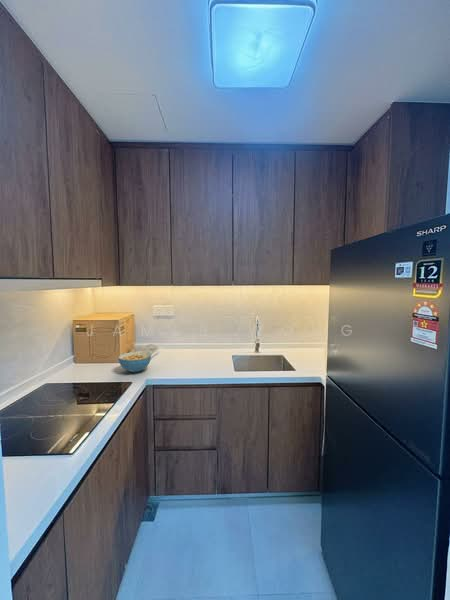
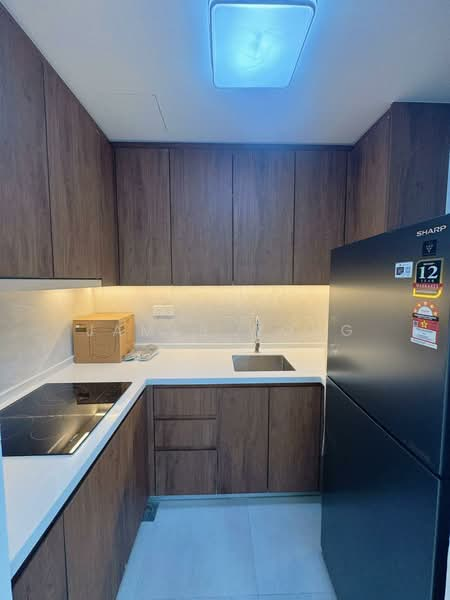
- cereal bowl [117,351,152,373]
